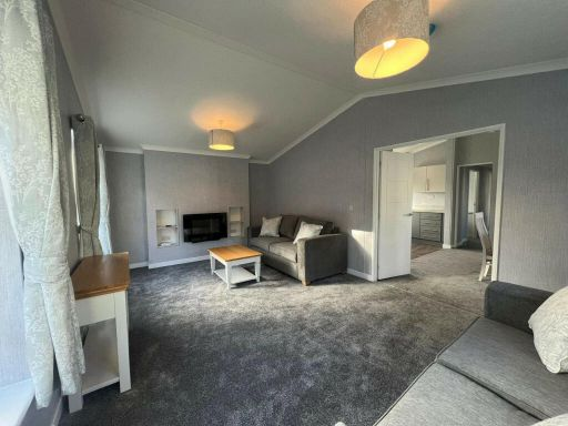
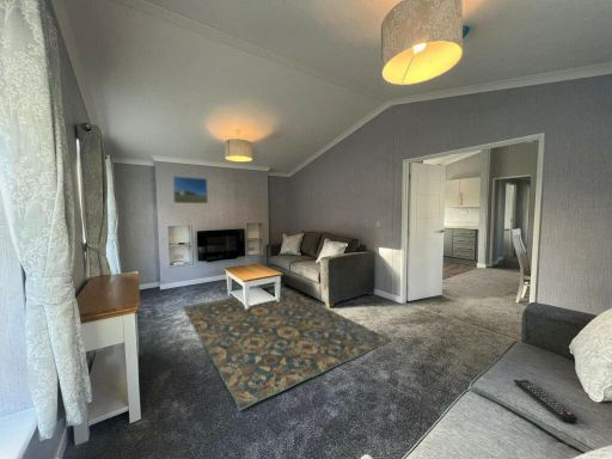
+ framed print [172,175,209,204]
+ rug [183,287,393,411]
+ remote control [513,379,579,423]
